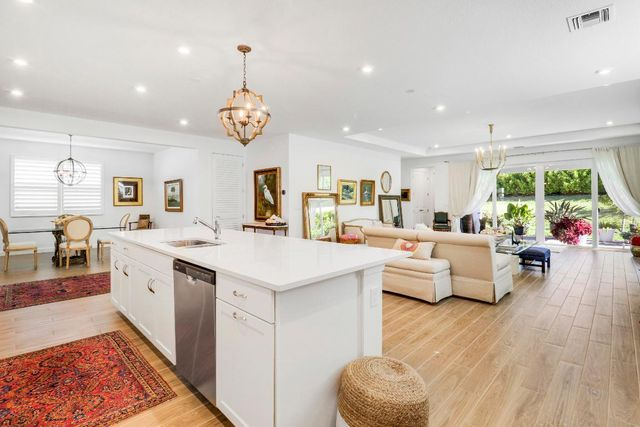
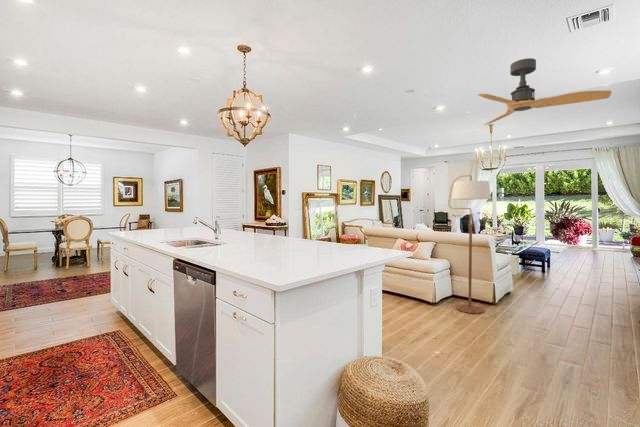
+ ceiling fan [477,57,612,126]
+ floor lamp [447,174,492,315]
